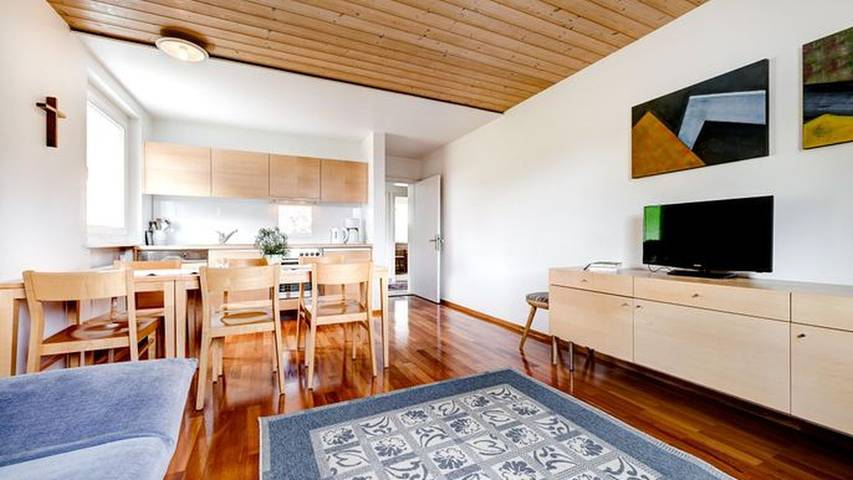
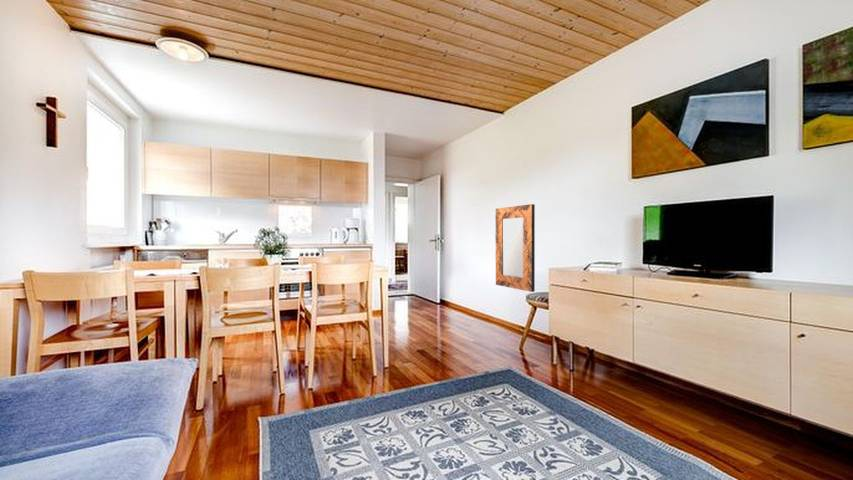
+ home mirror [495,203,536,293]
